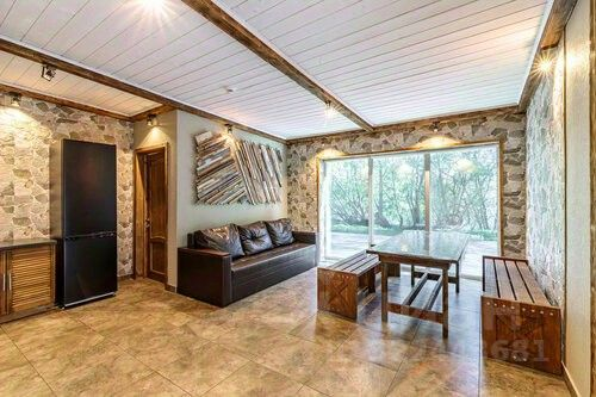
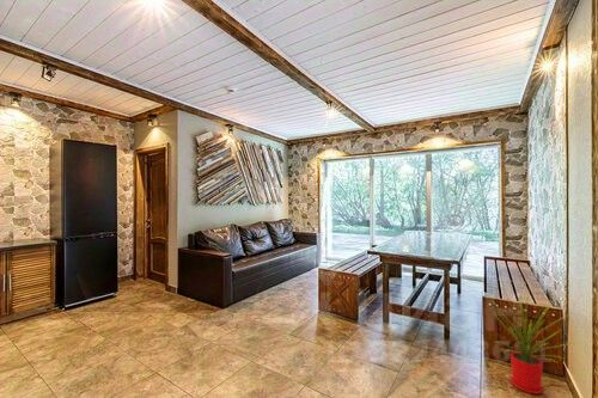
+ house plant [487,286,574,396]
